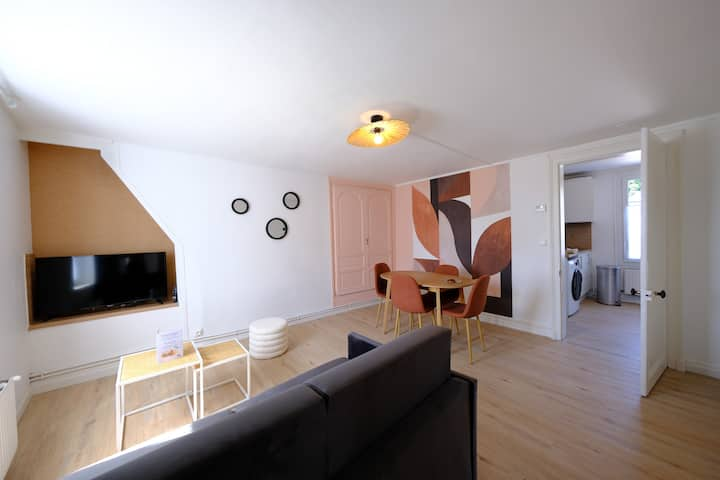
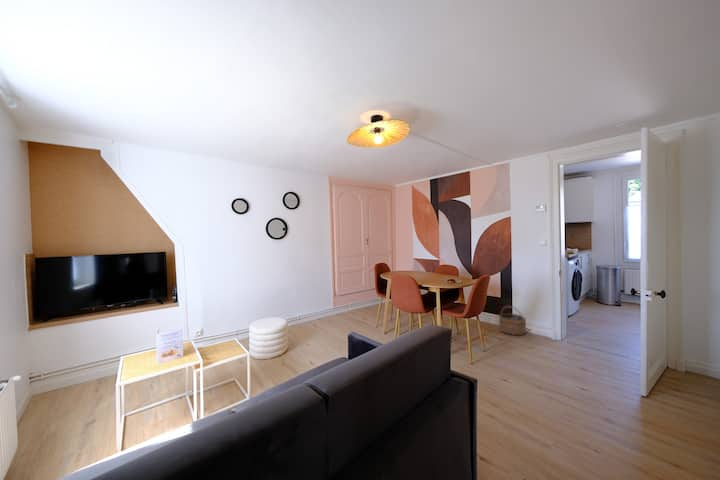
+ wicker basket [497,305,527,336]
